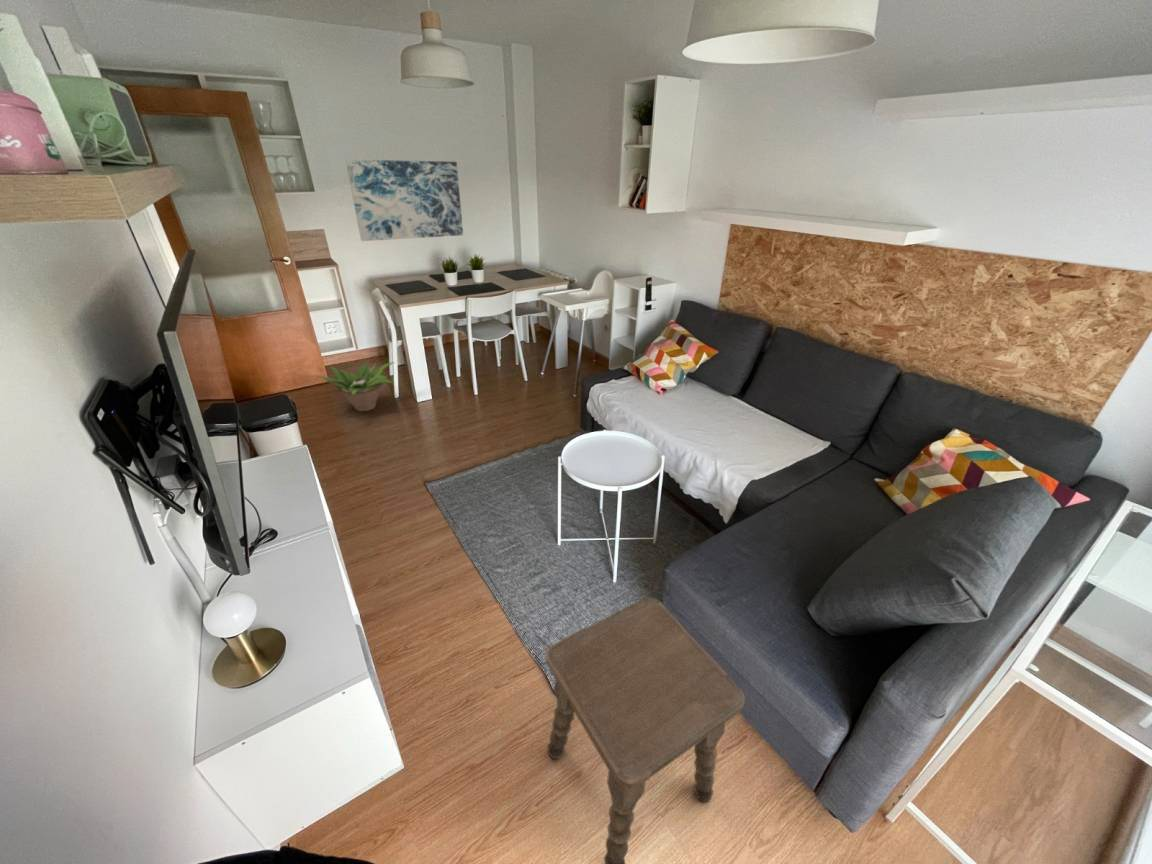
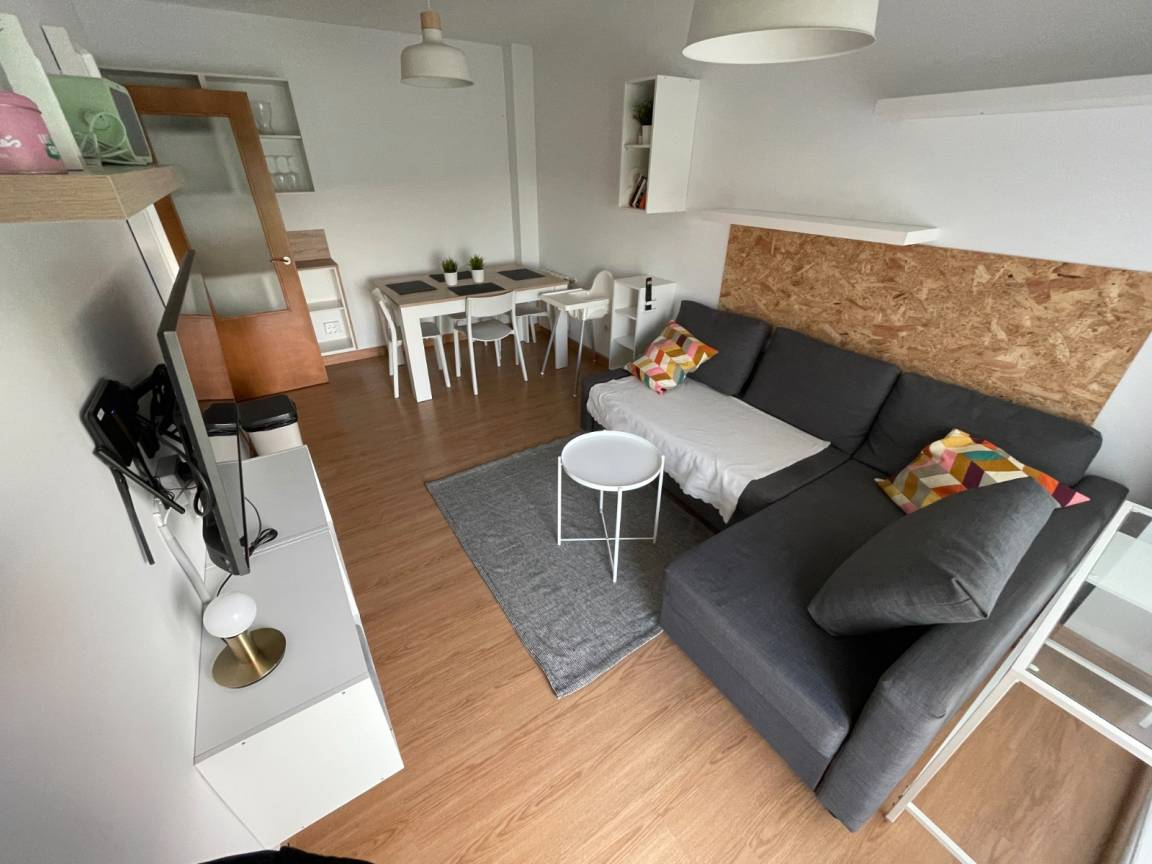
- side table [545,596,746,864]
- wall art [345,159,464,242]
- decorative plant [316,360,396,412]
